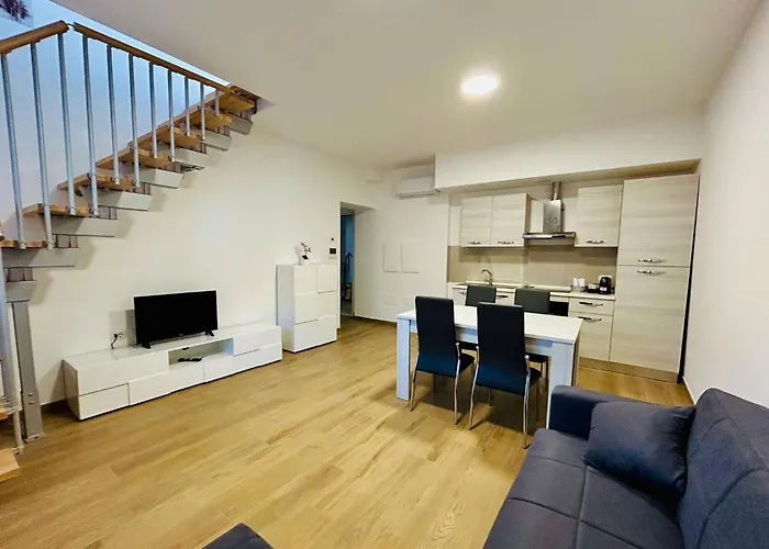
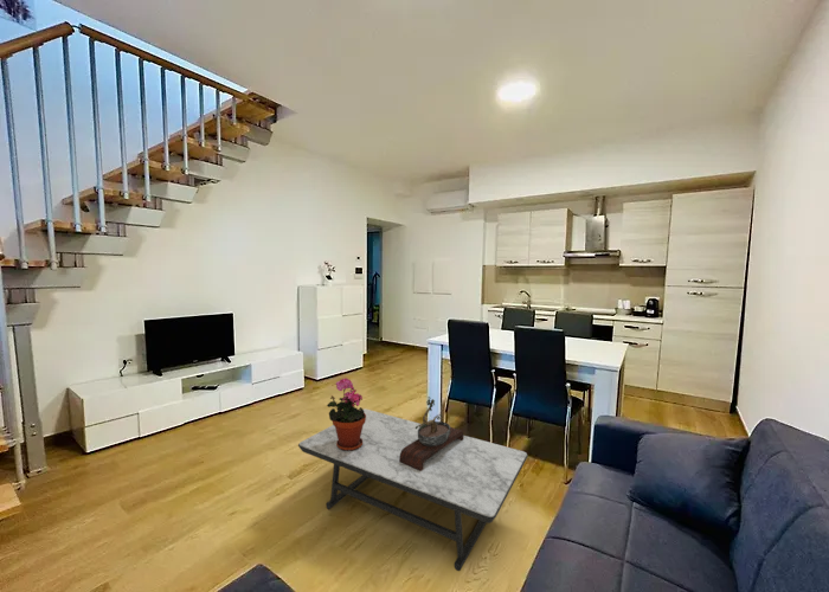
+ coffee table [297,408,529,572]
+ bonsai tree [399,395,464,471]
+ potted plant [326,377,366,451]
